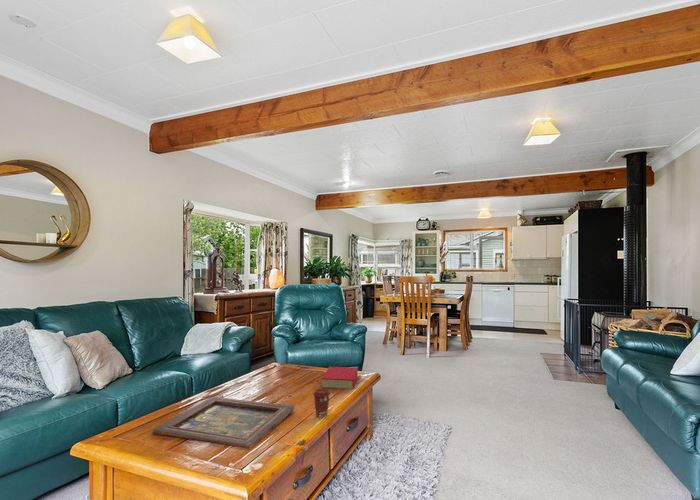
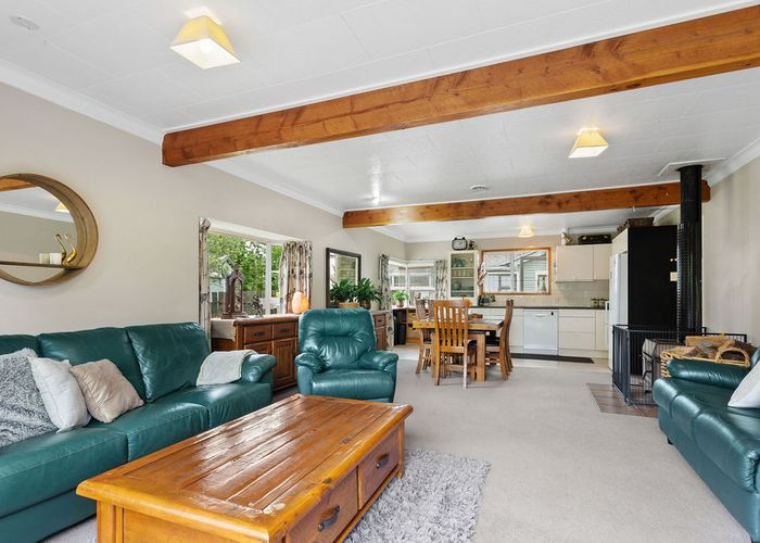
- religious icon [151,396,295,449]
- book [321,366,359,390]
- coffee cup [312,388,331,418]
